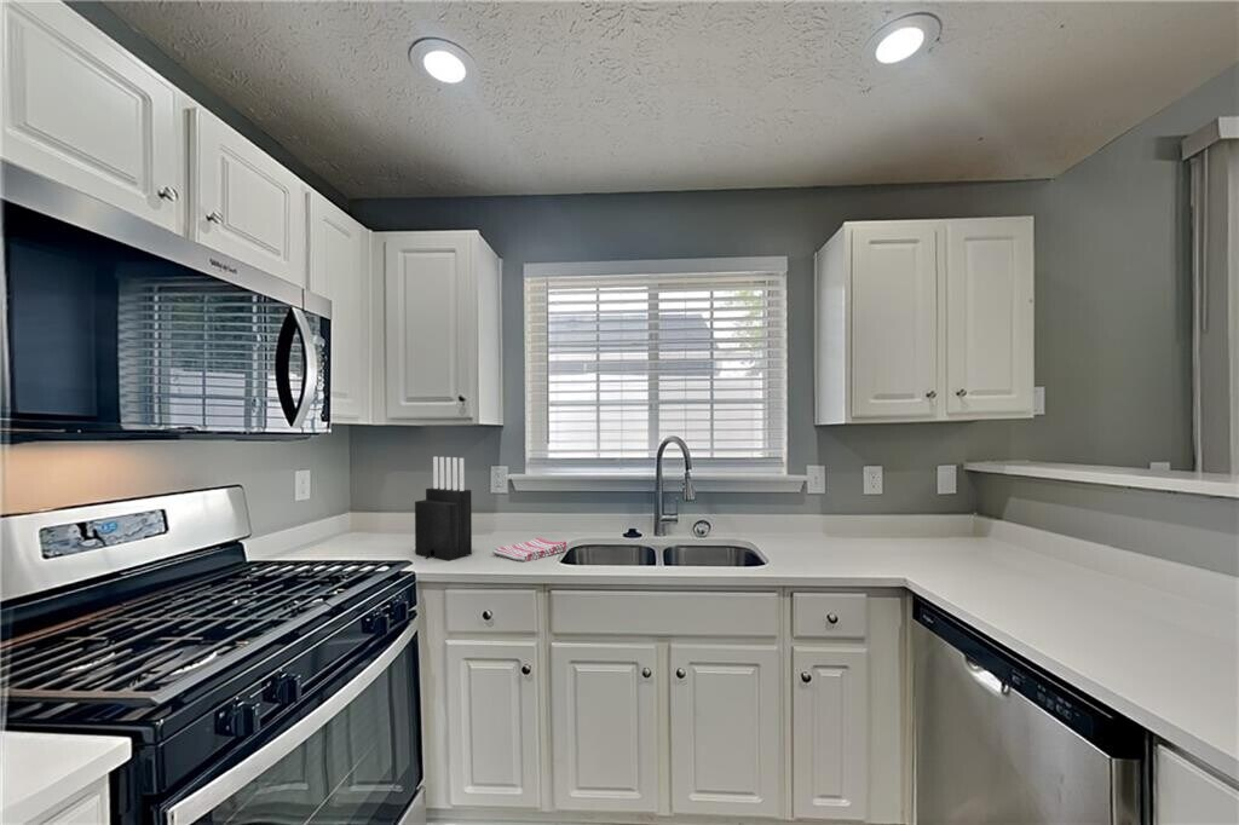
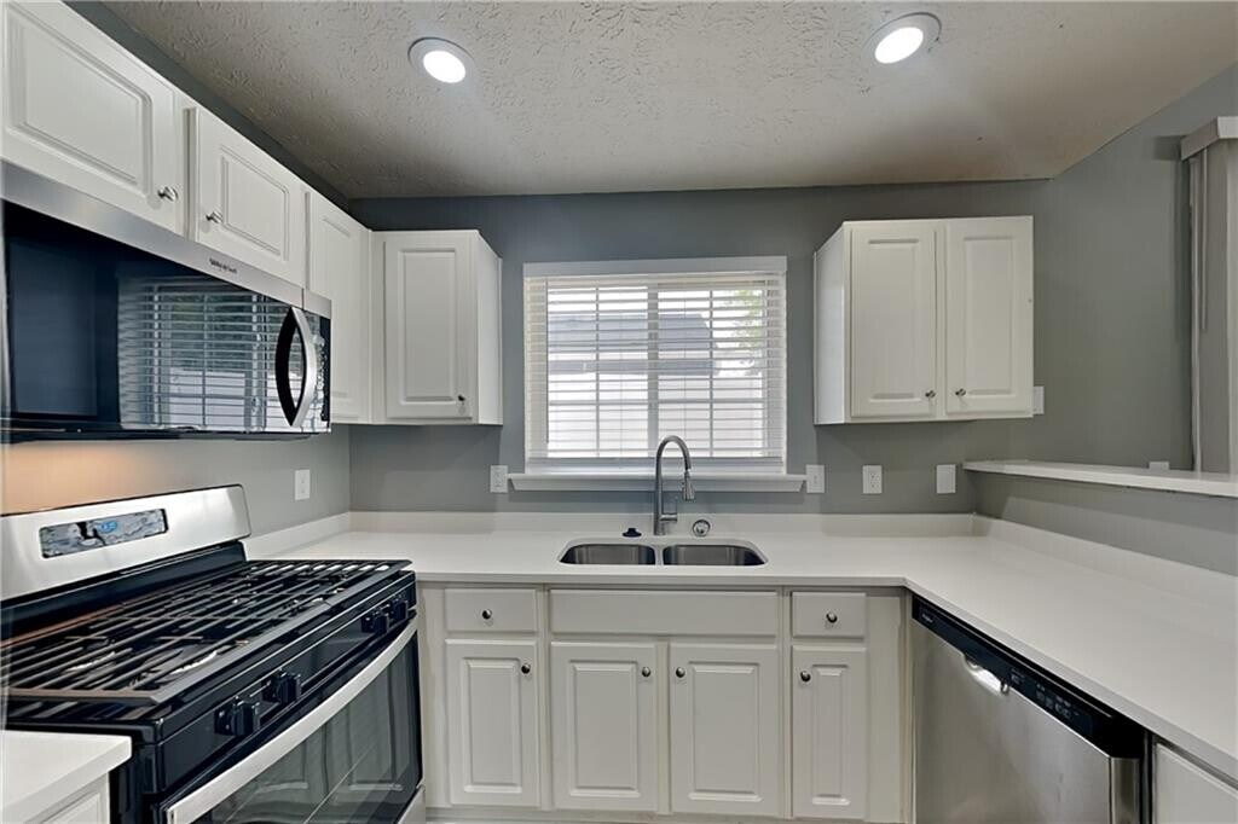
- knife block [414,456,473,561]
- dish towel [491,537,567,562]
